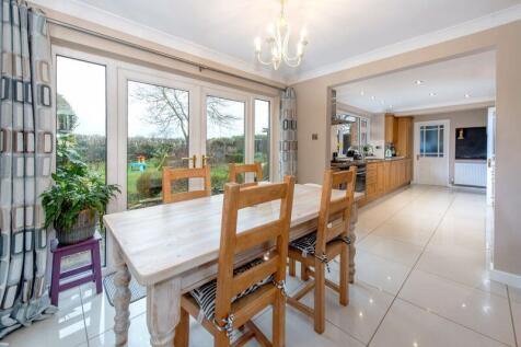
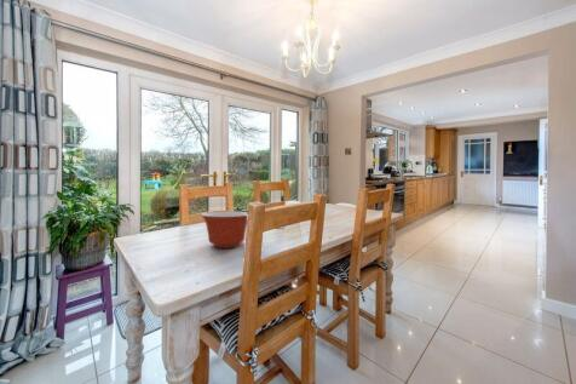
+ mixing bowl [200,211,248,250]
